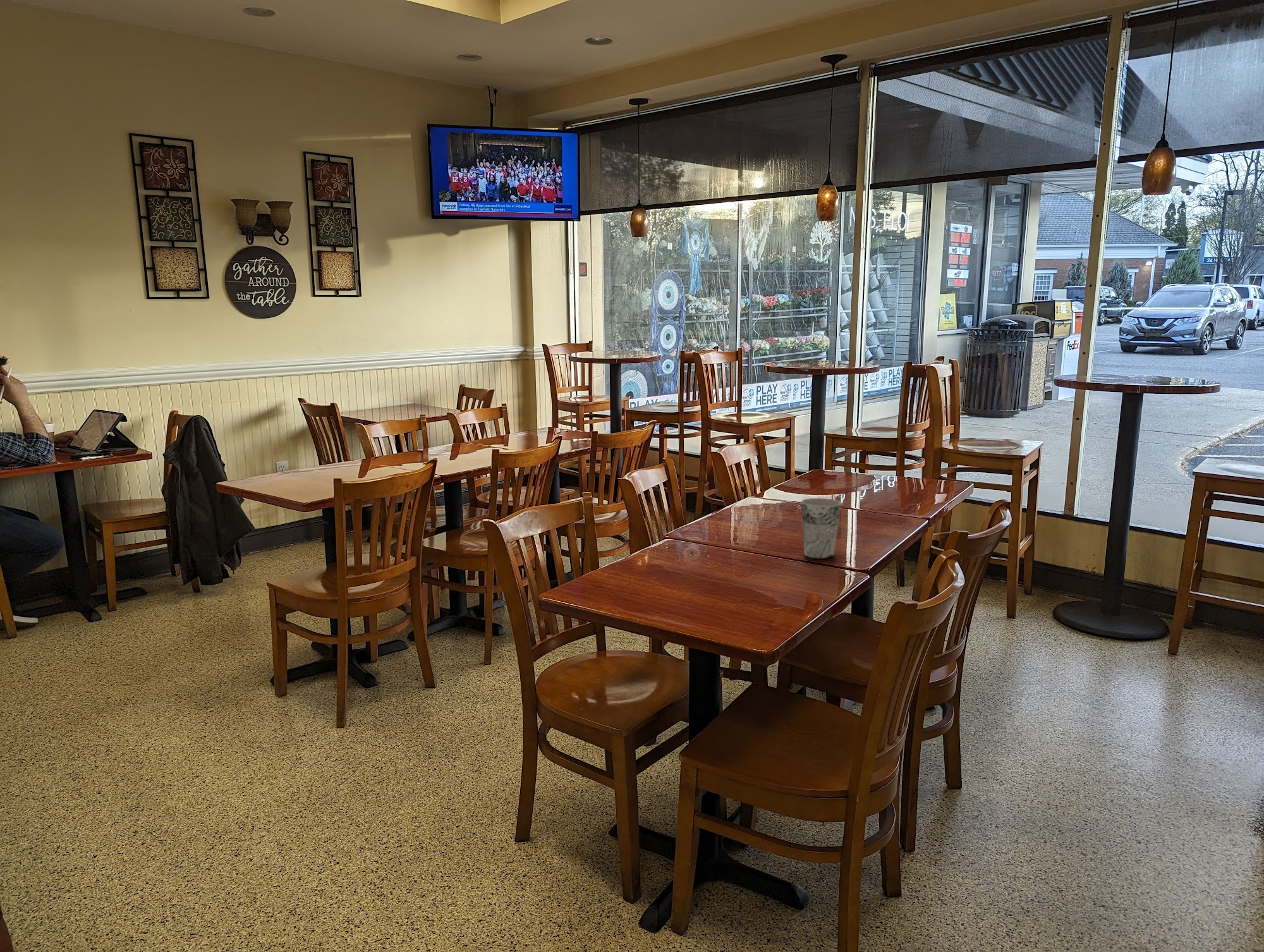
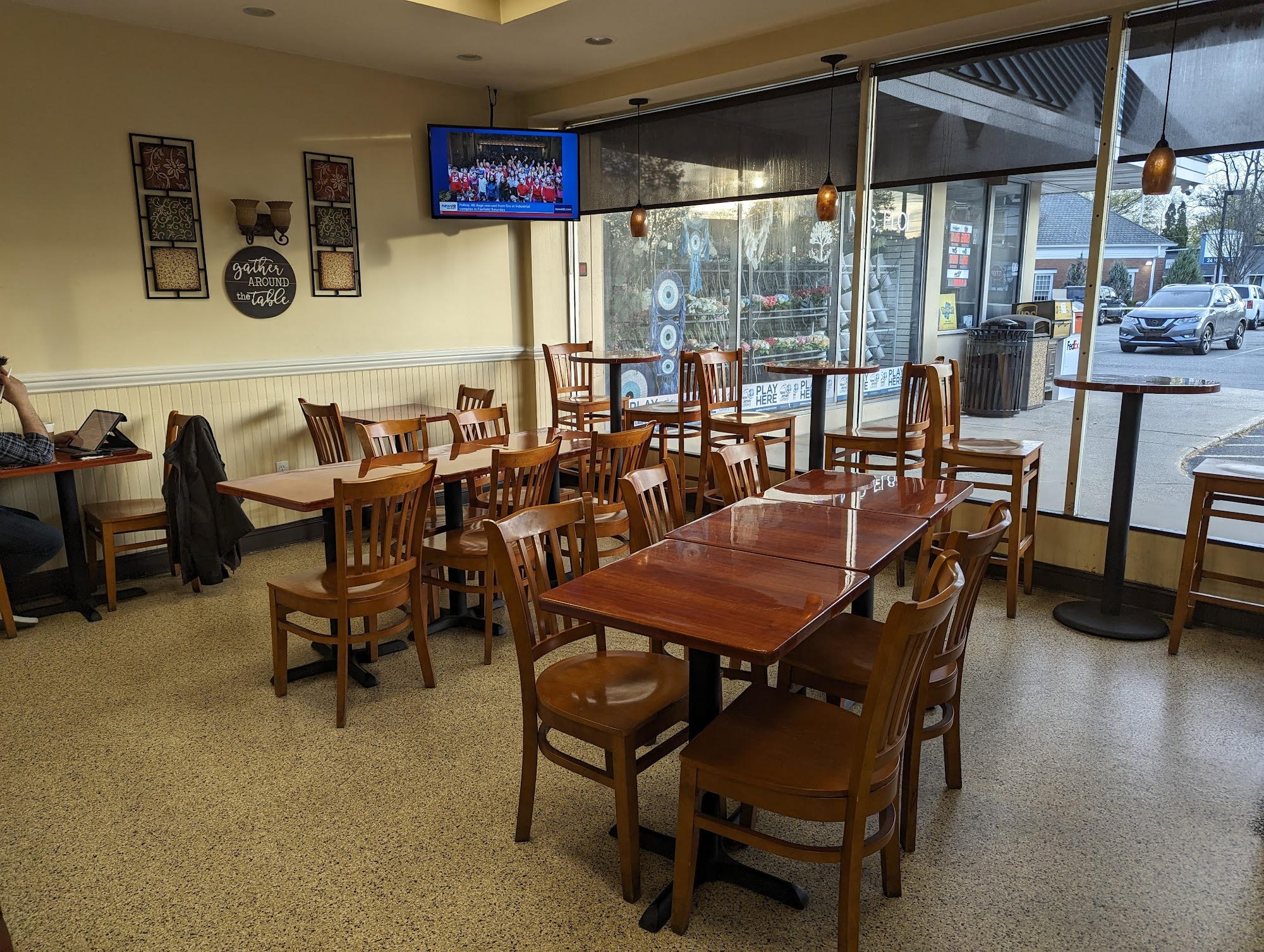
- cup [800,497,842,559]
